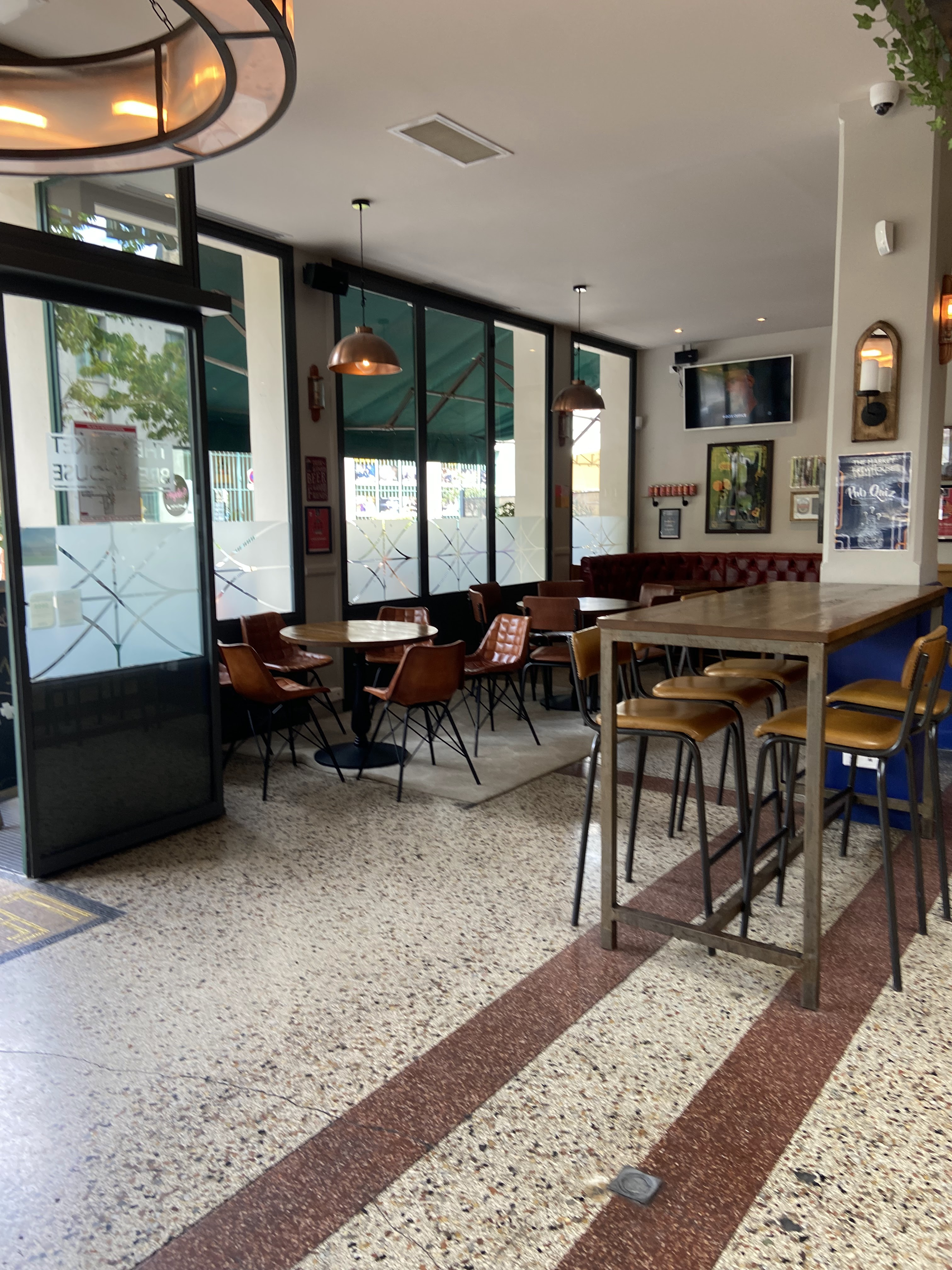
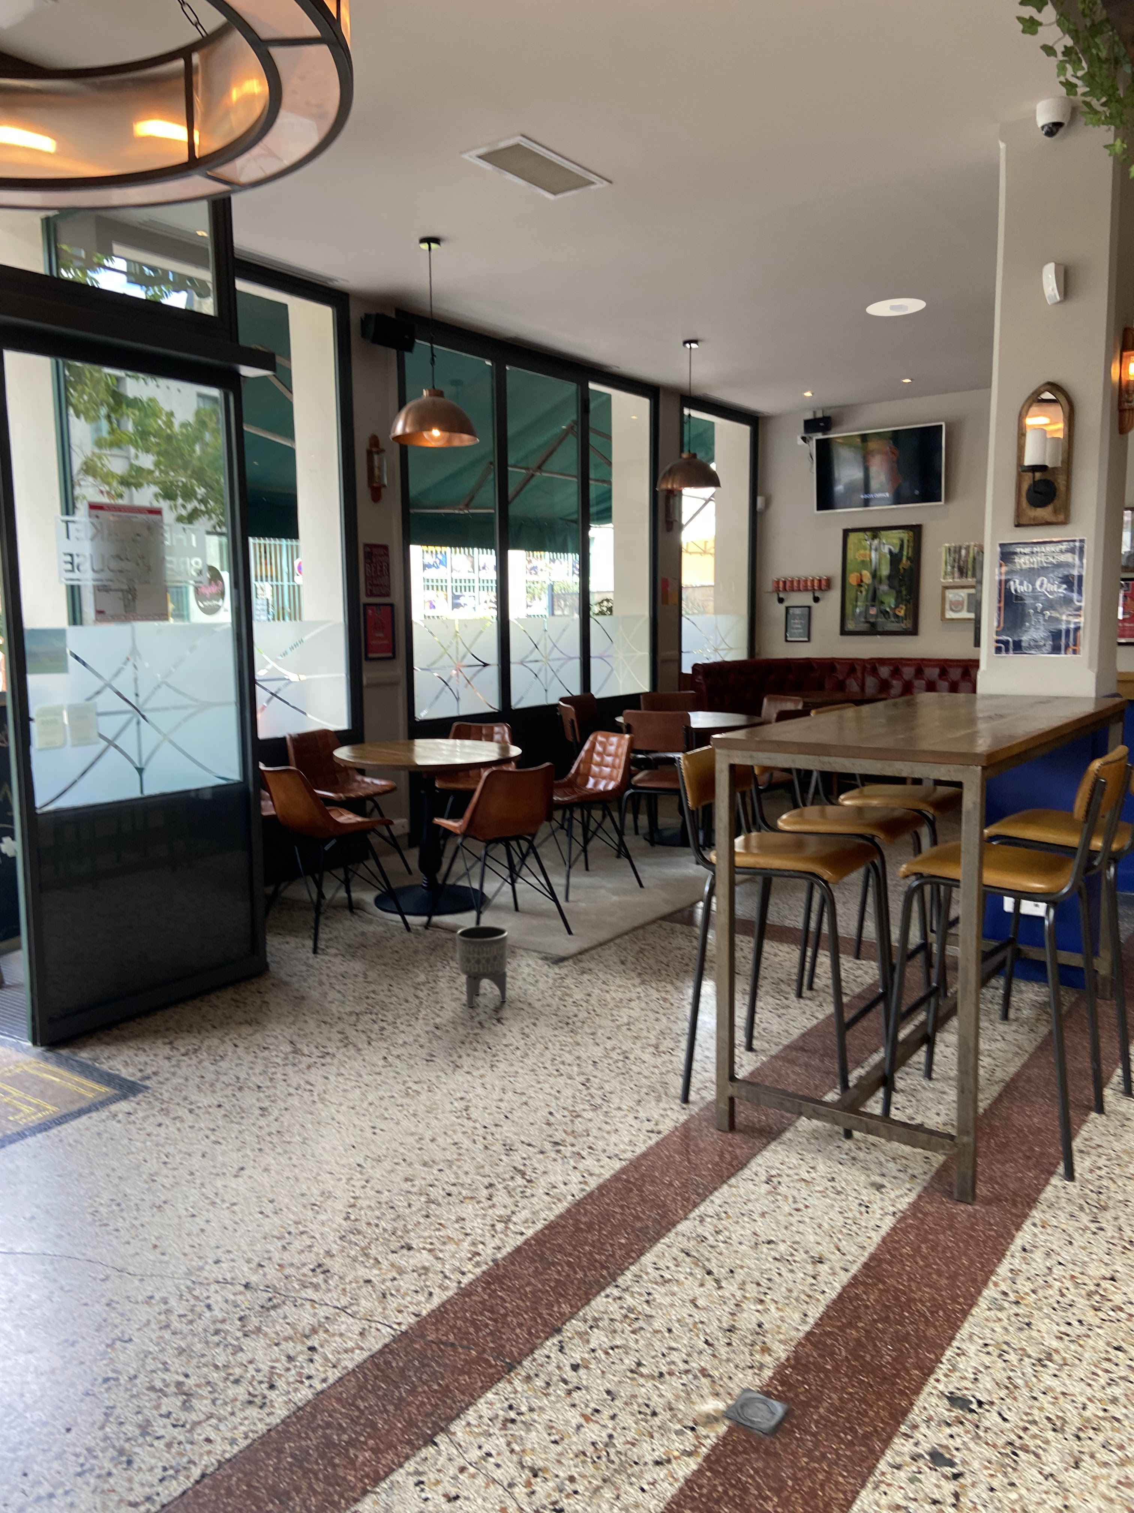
+ planter [456,926,509,1008]
+ recessed light [866,298,927,317]
